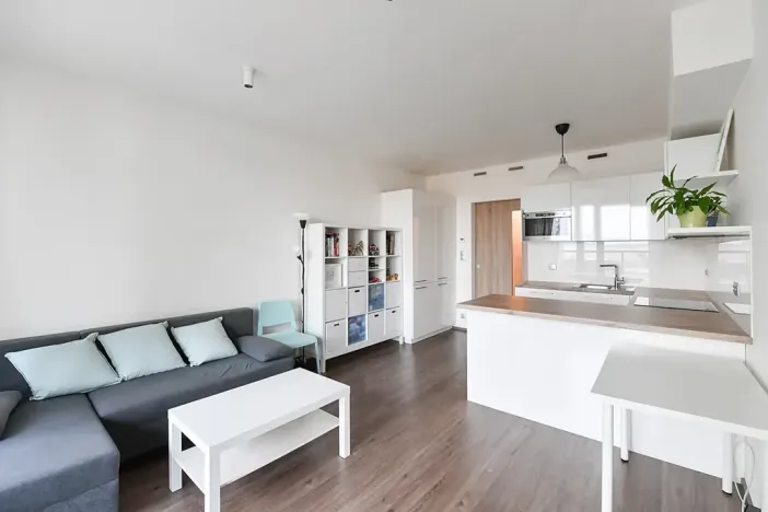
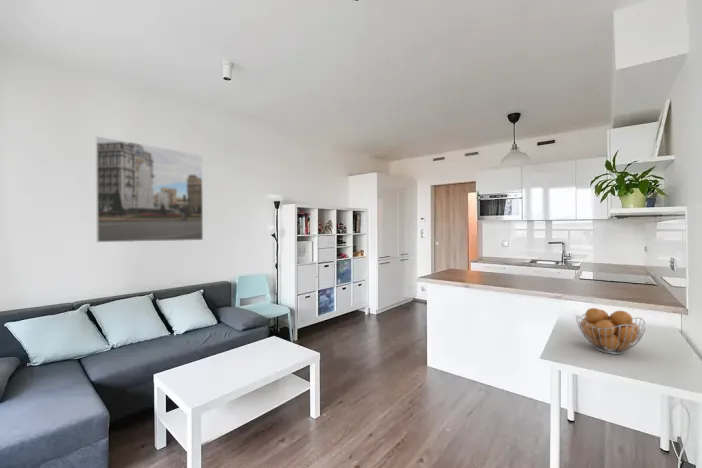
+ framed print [95,135,204,243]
+ fruit basket [575,307,647,355]
